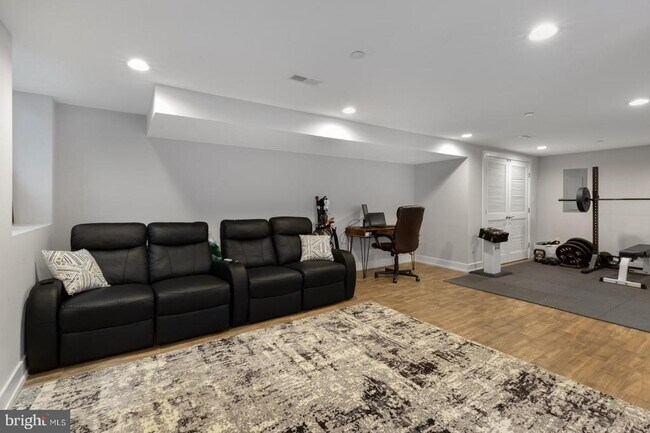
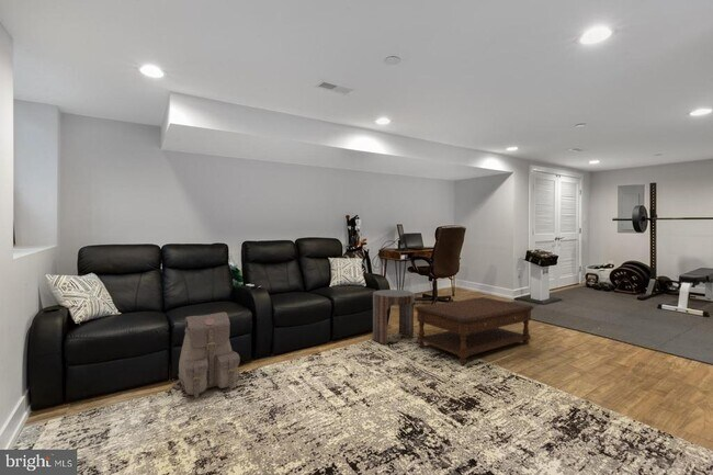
+ backpack [171,312,241,399]
+ side table [372,289,416,346]
+ coffee table [414,296,535,365]
